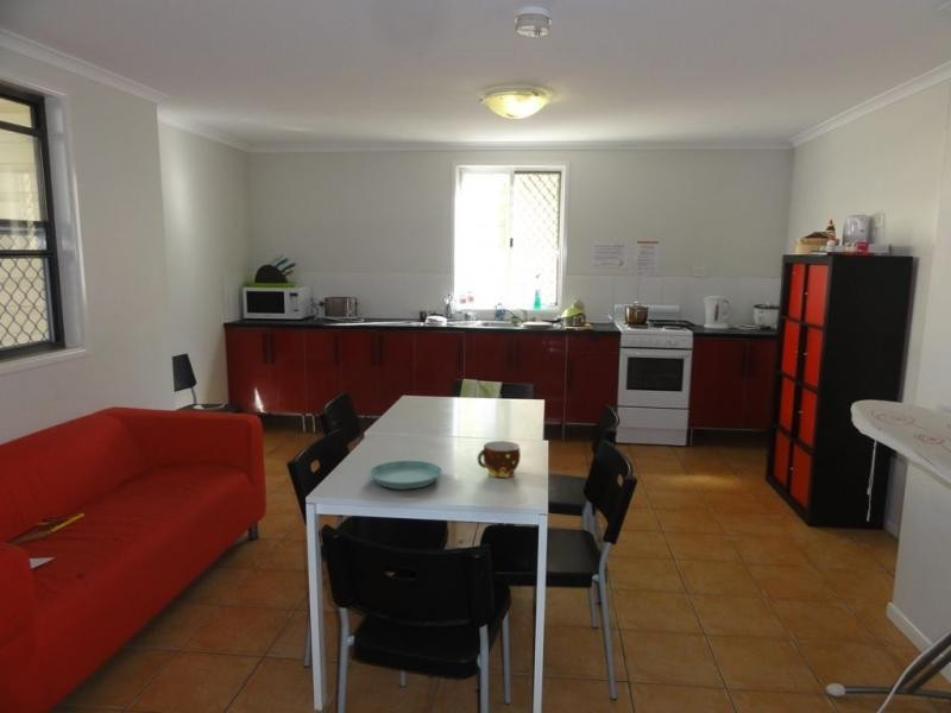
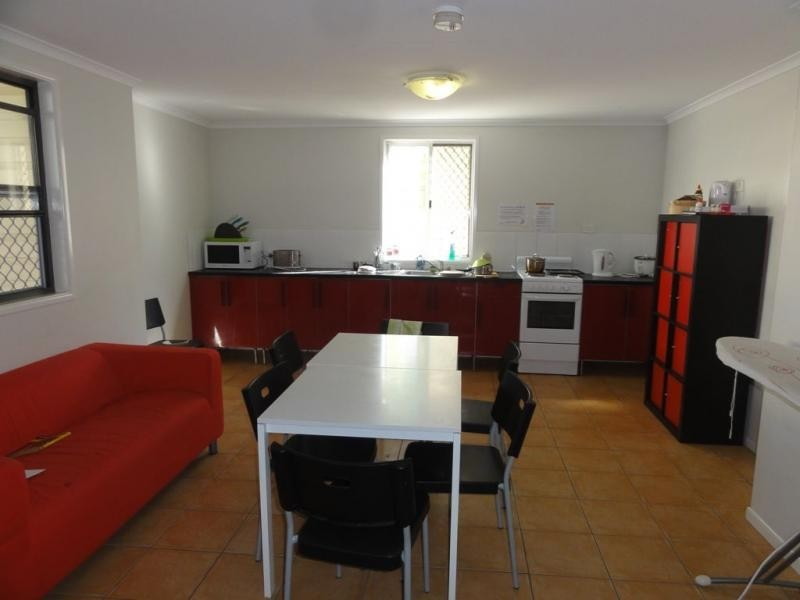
- saucer [369,460,443,490]
- cup [477,440,522,479]
